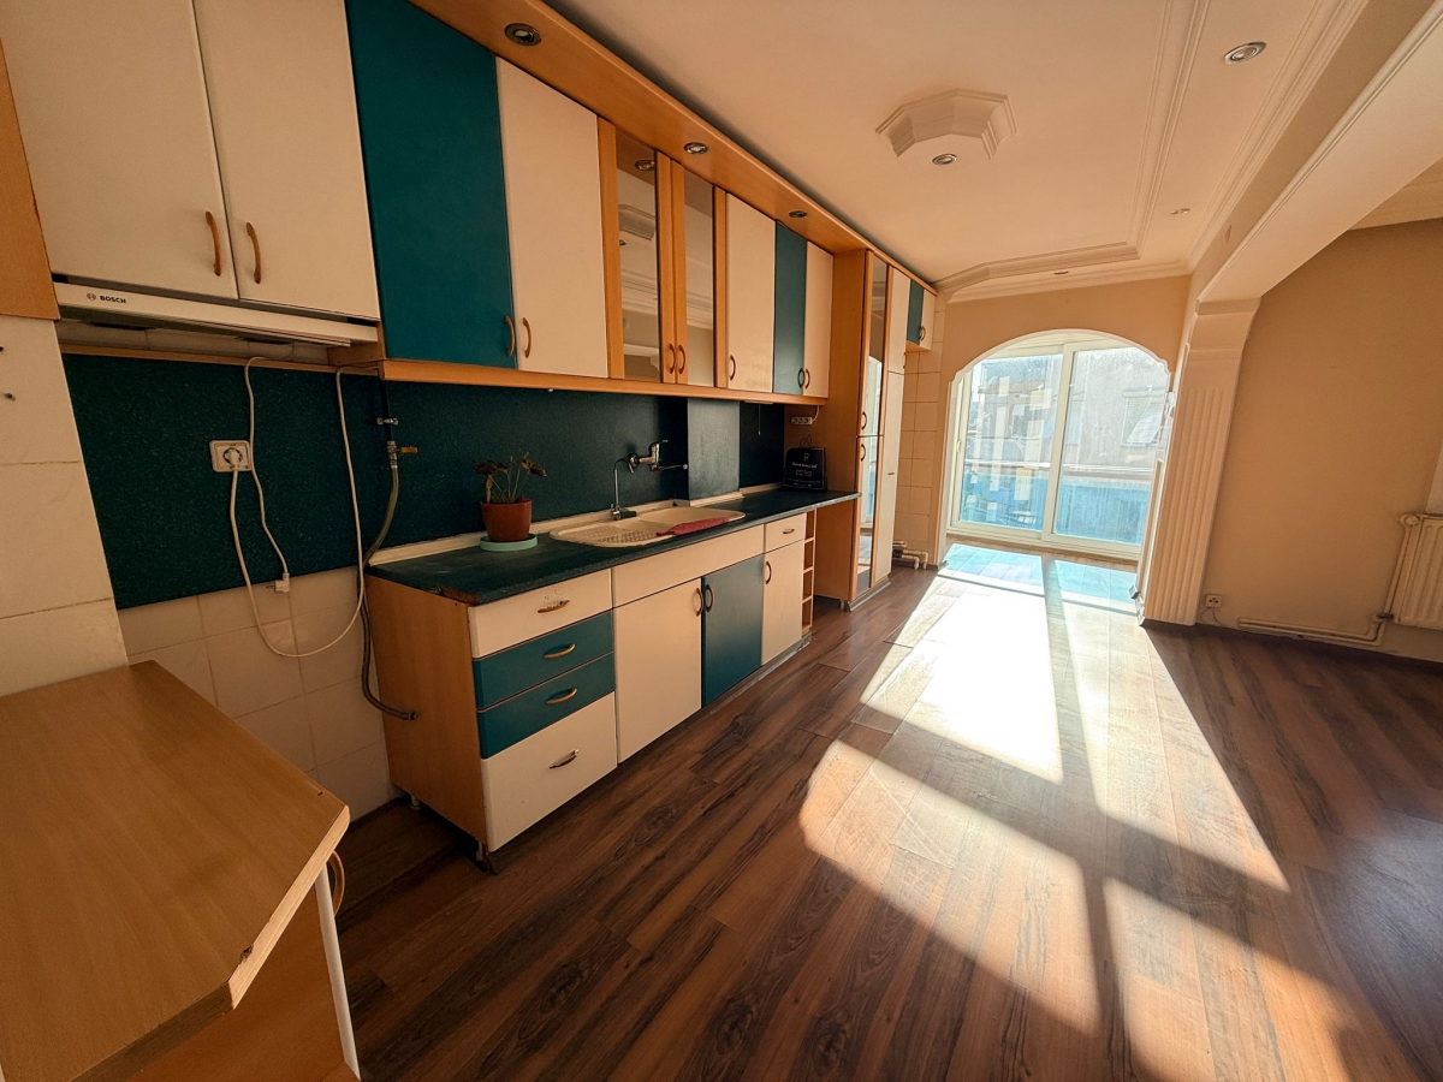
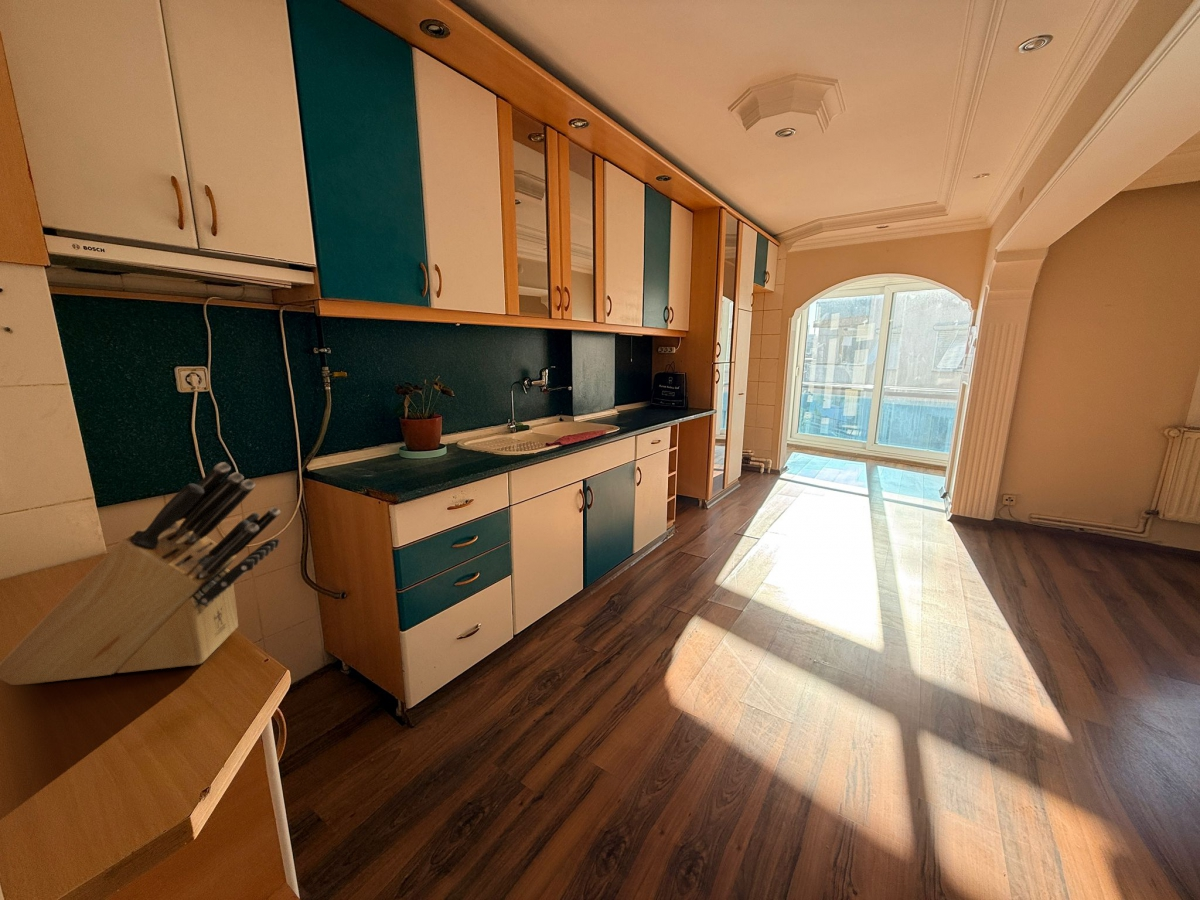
+ knife block [0,461,282,686]
